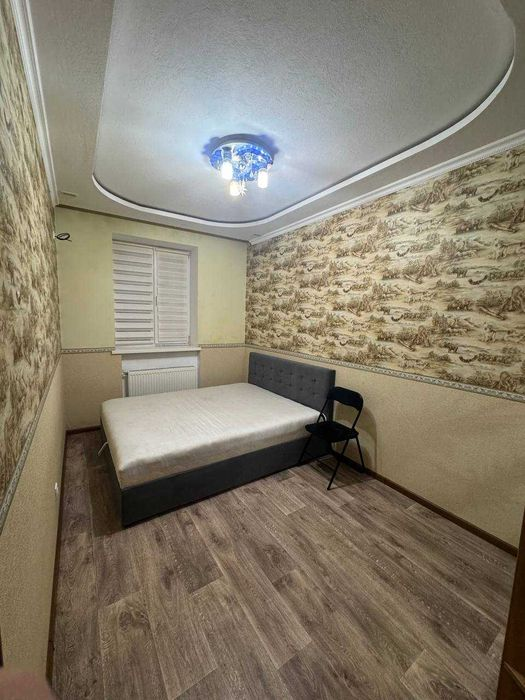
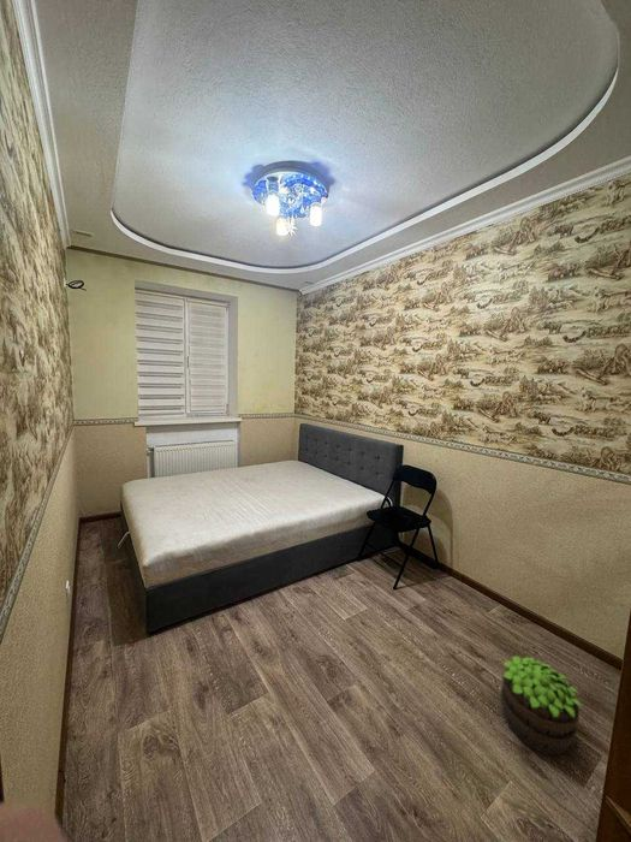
+ potted plant [499,656,584,755]
